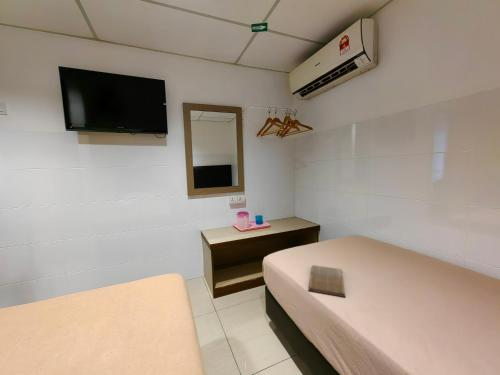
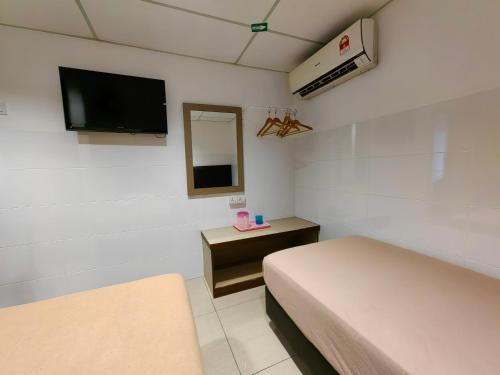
- book [307,264,346,298]
